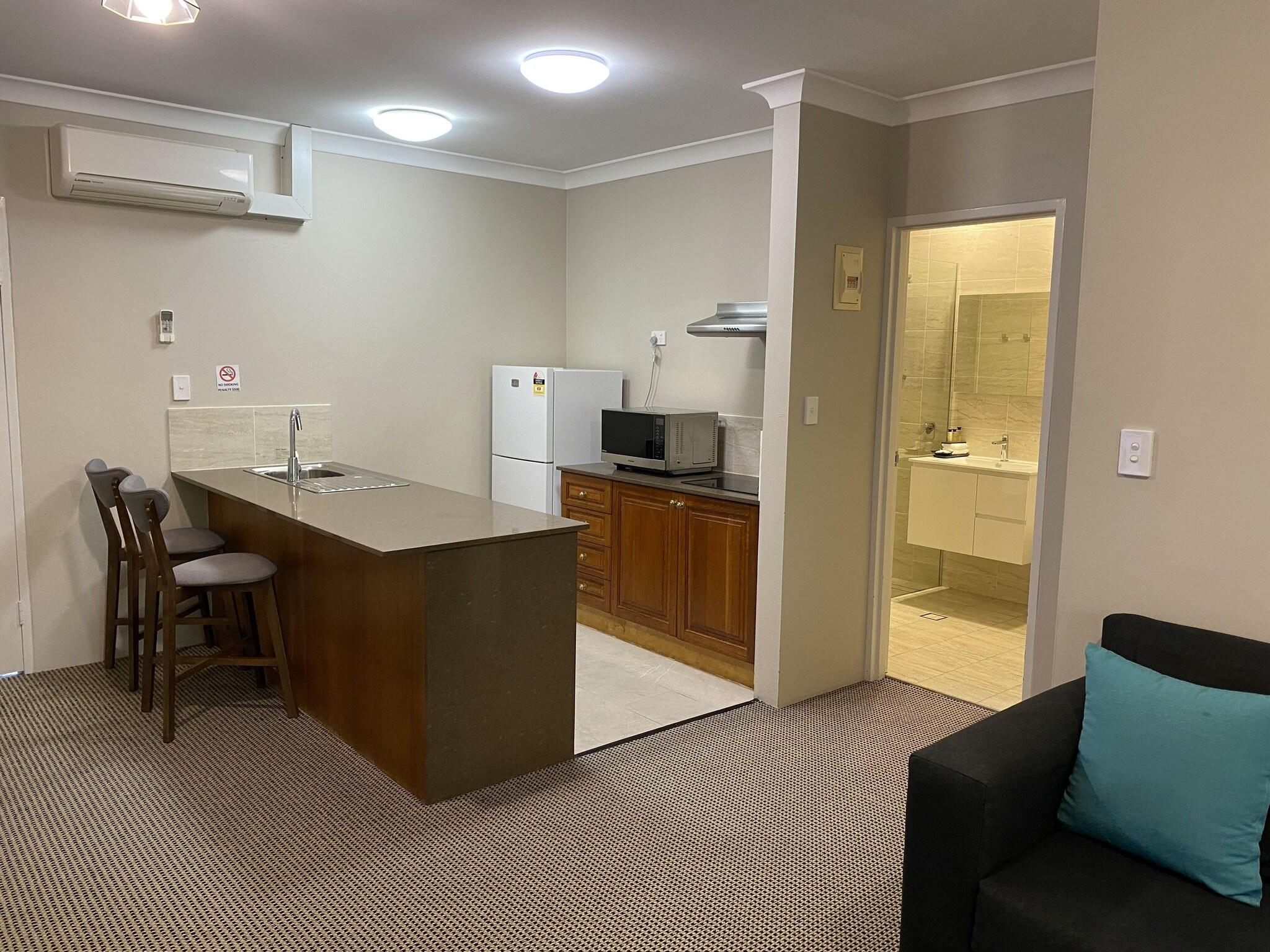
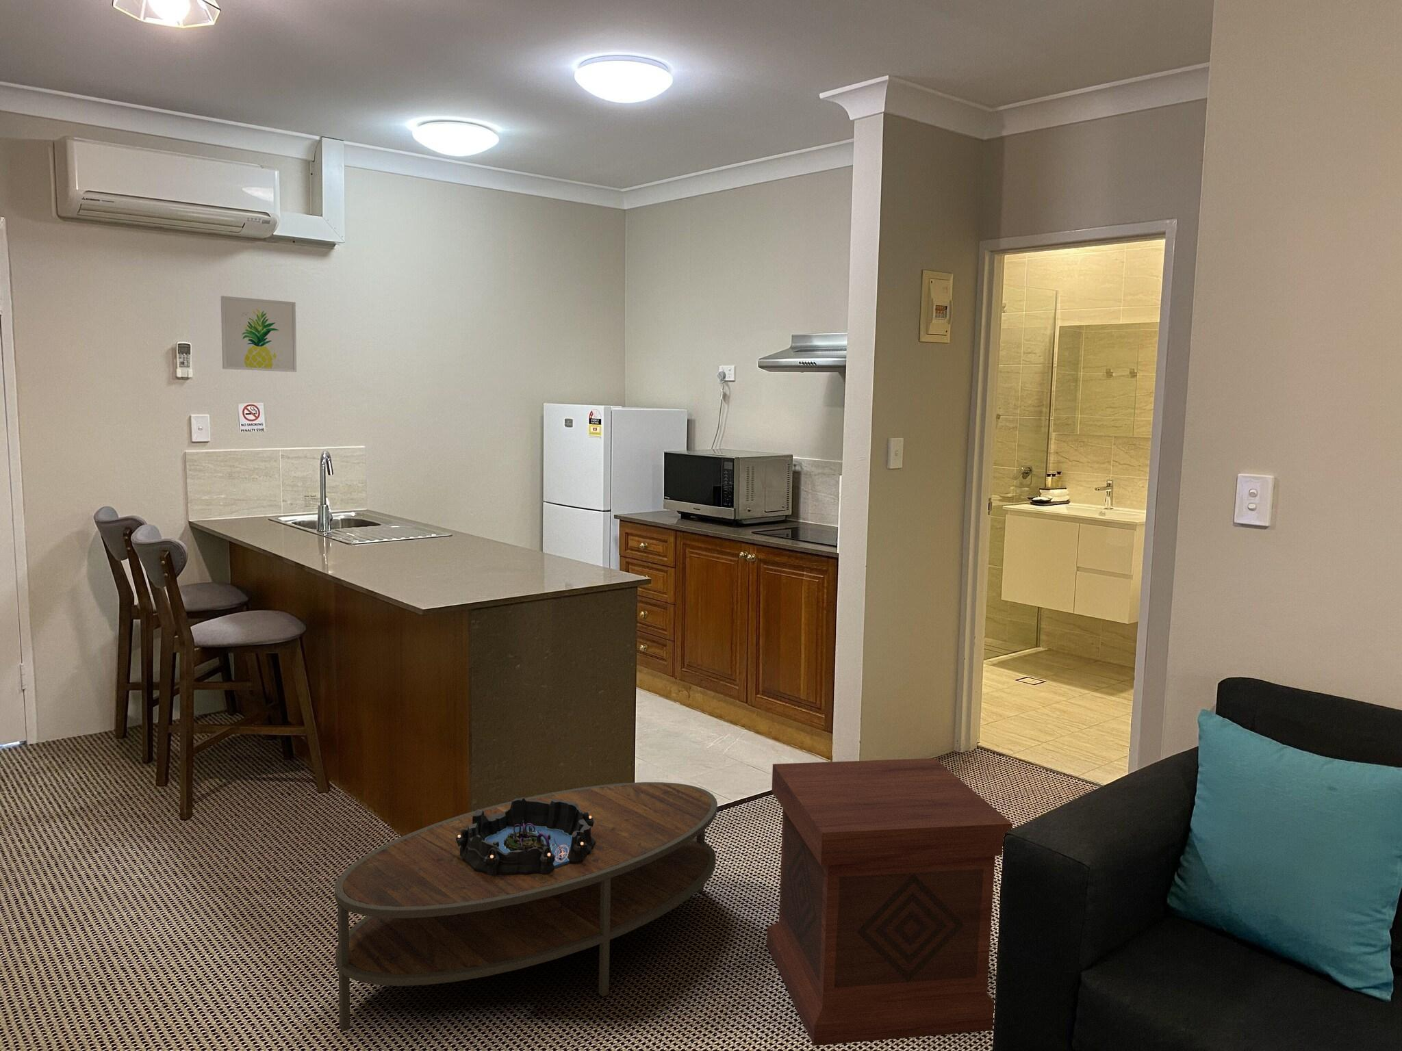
+ side table [766,757,1013,1047]
+ decorative bowl [456,796,596,875]
+ wall art [221,296,297,373]
+ coffee table [334,782,719,1032]
